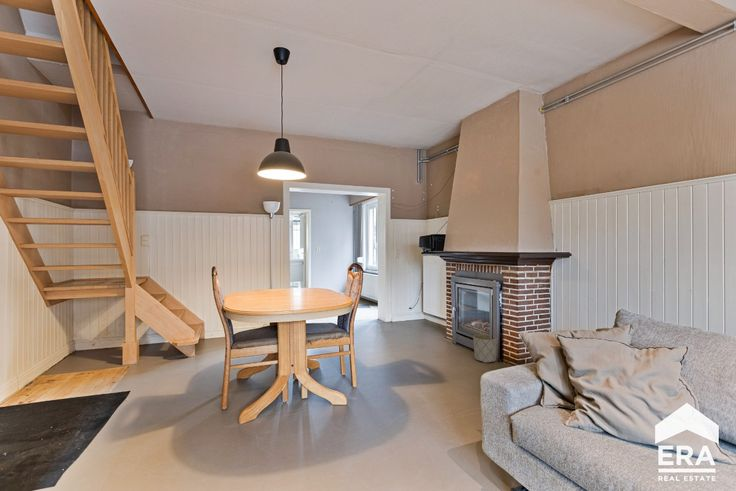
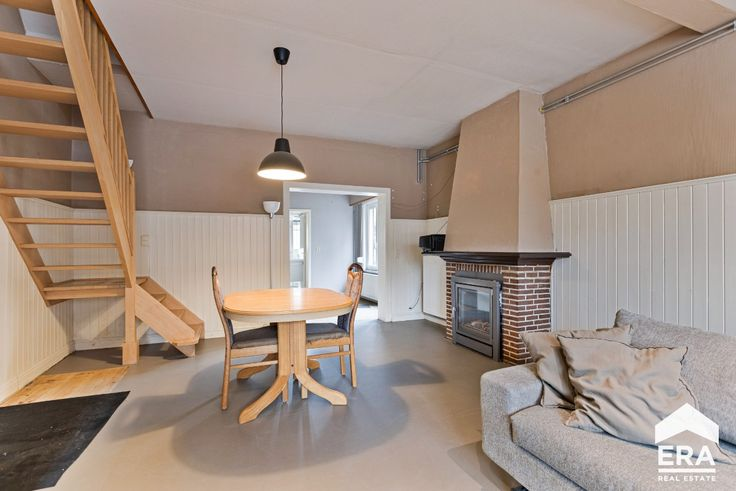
- planter [472,333,498,364]
